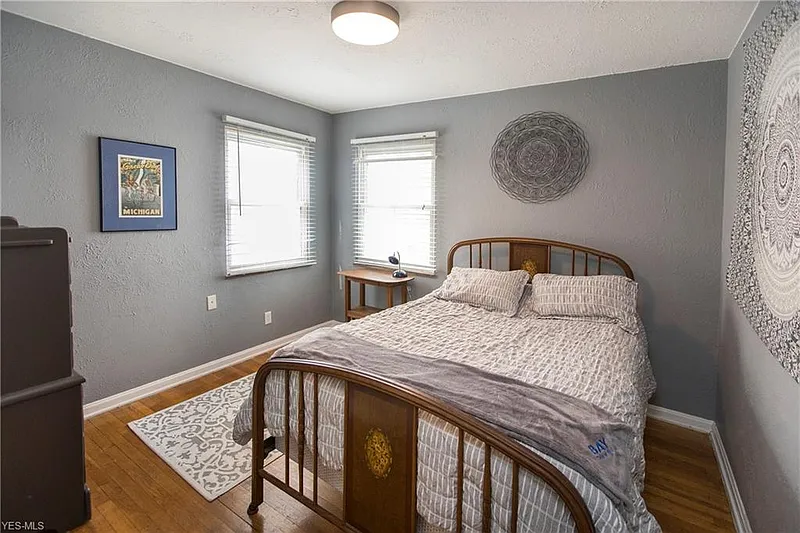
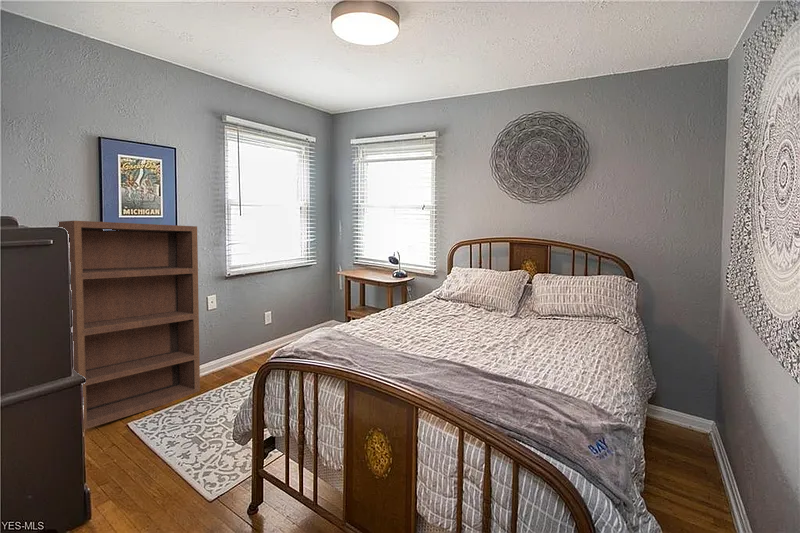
+ bookcase [57,220,201,431]
